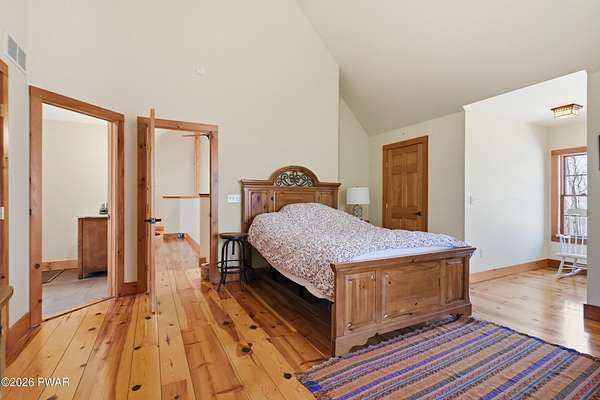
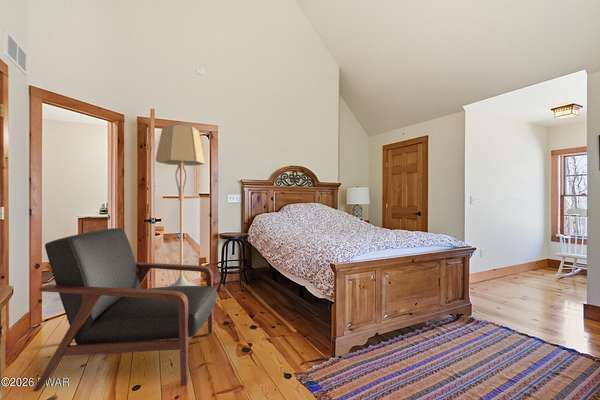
+ floor lamp [155,124,206,287]
+ chair [32,227,217,392]
